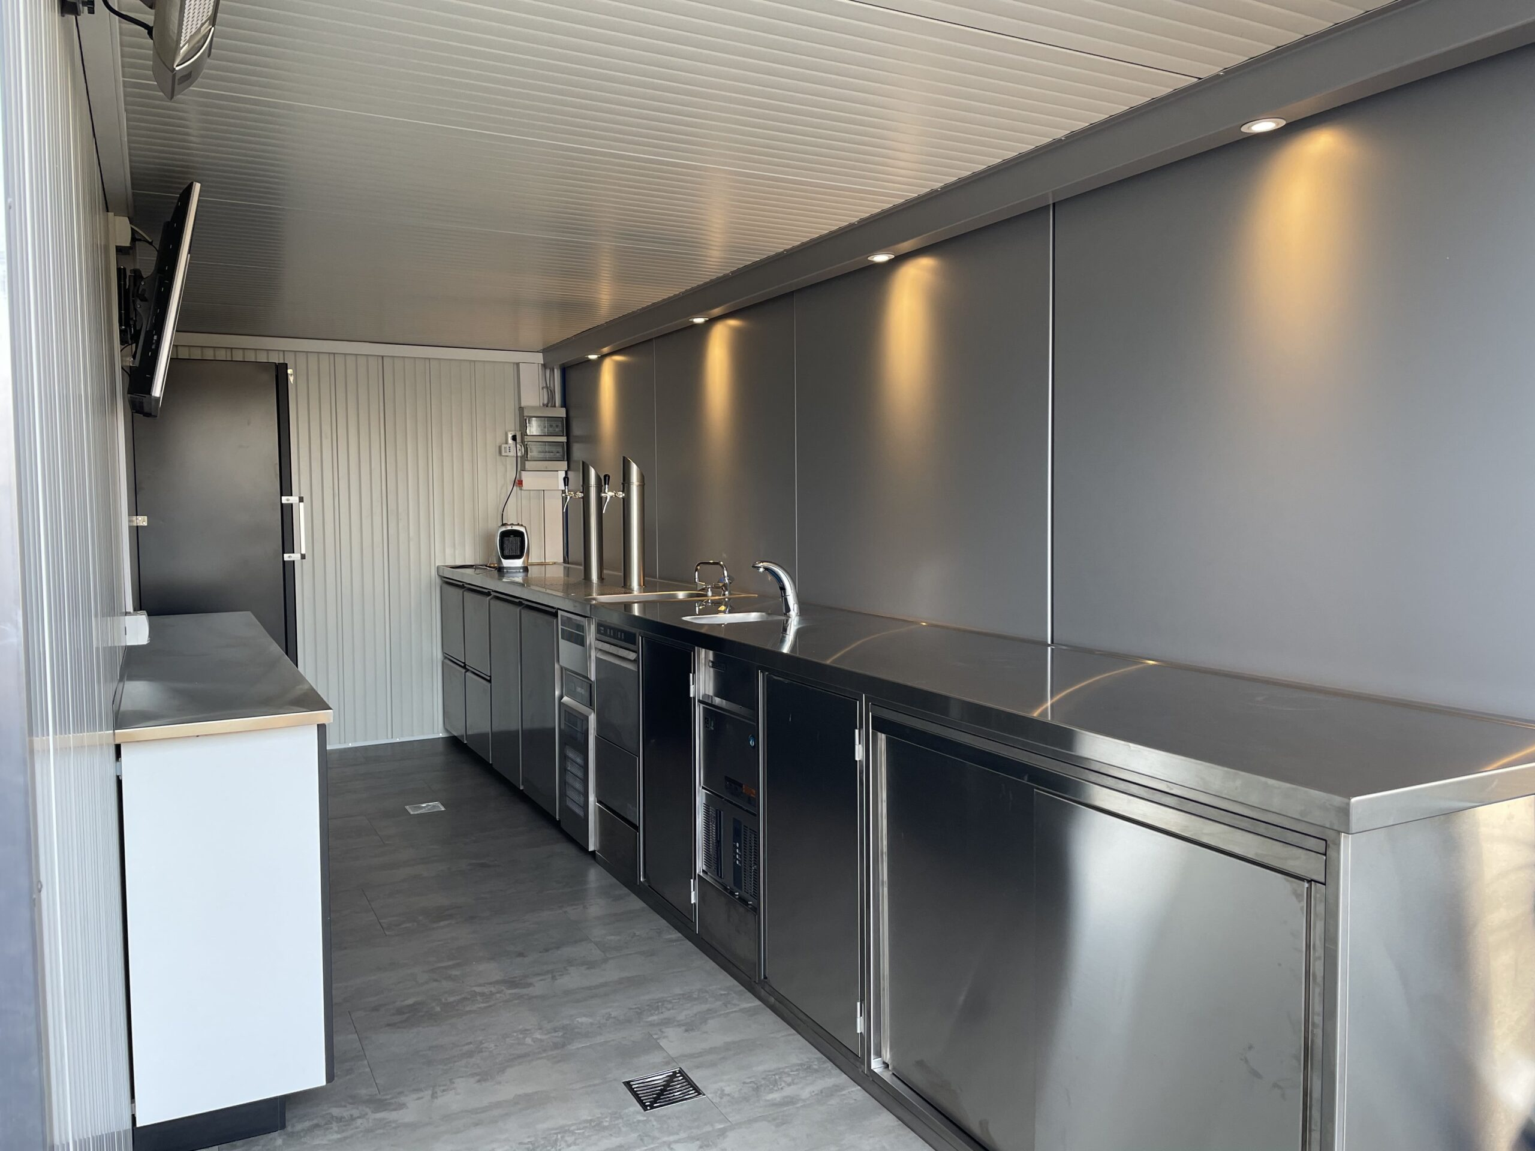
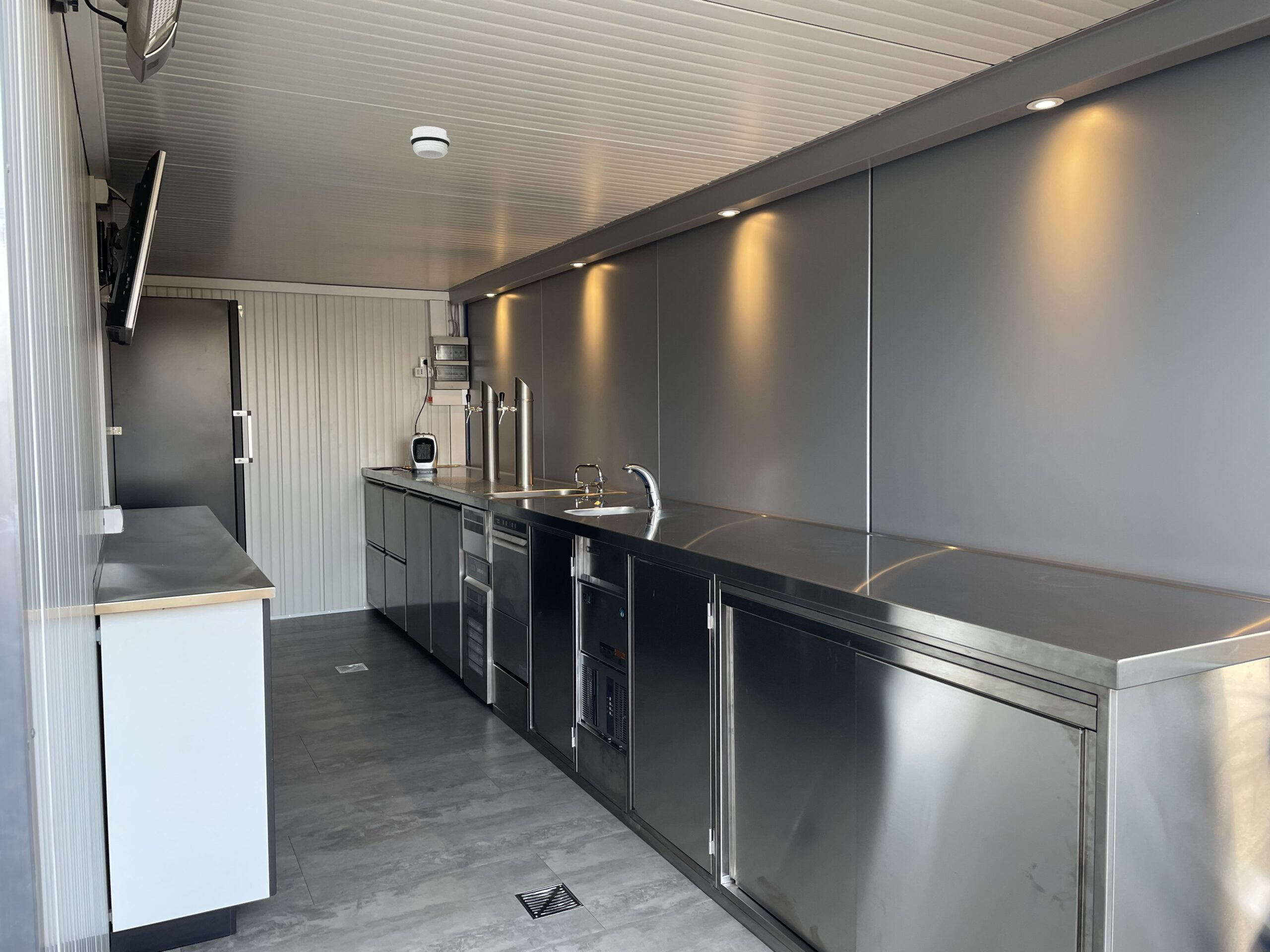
+ smoke detector [410,126,450,159]
